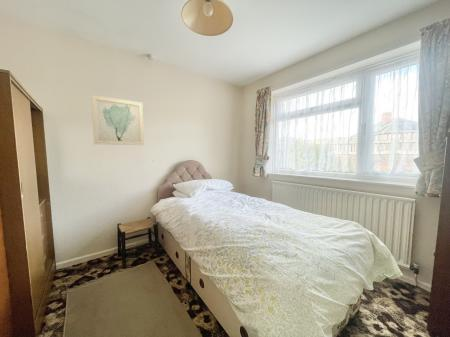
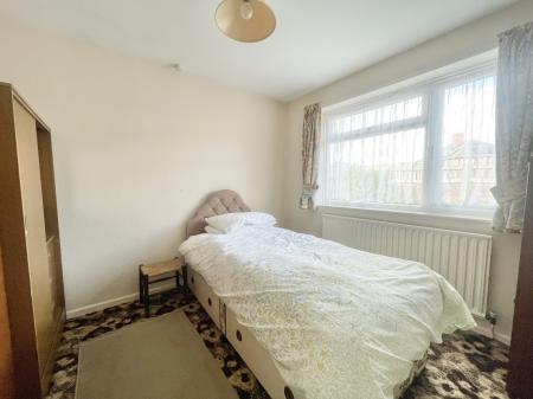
- wall art [90,94,145,146]
